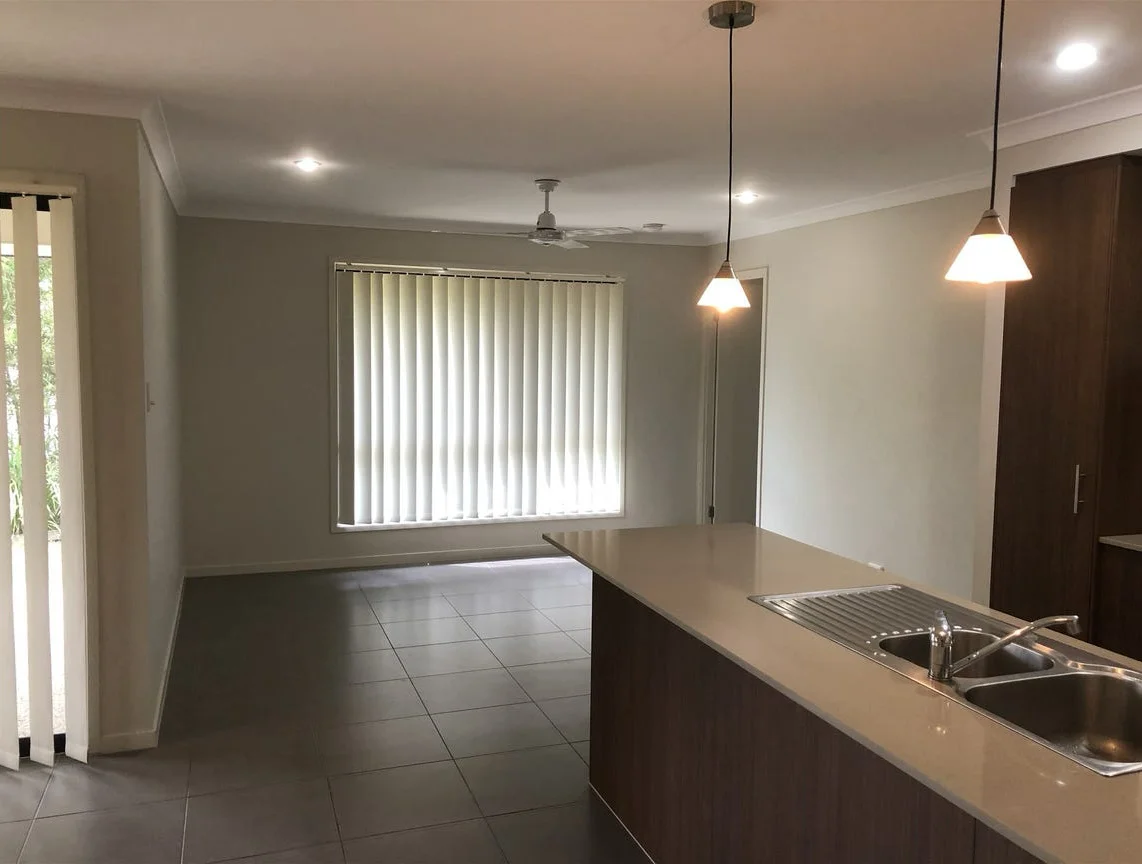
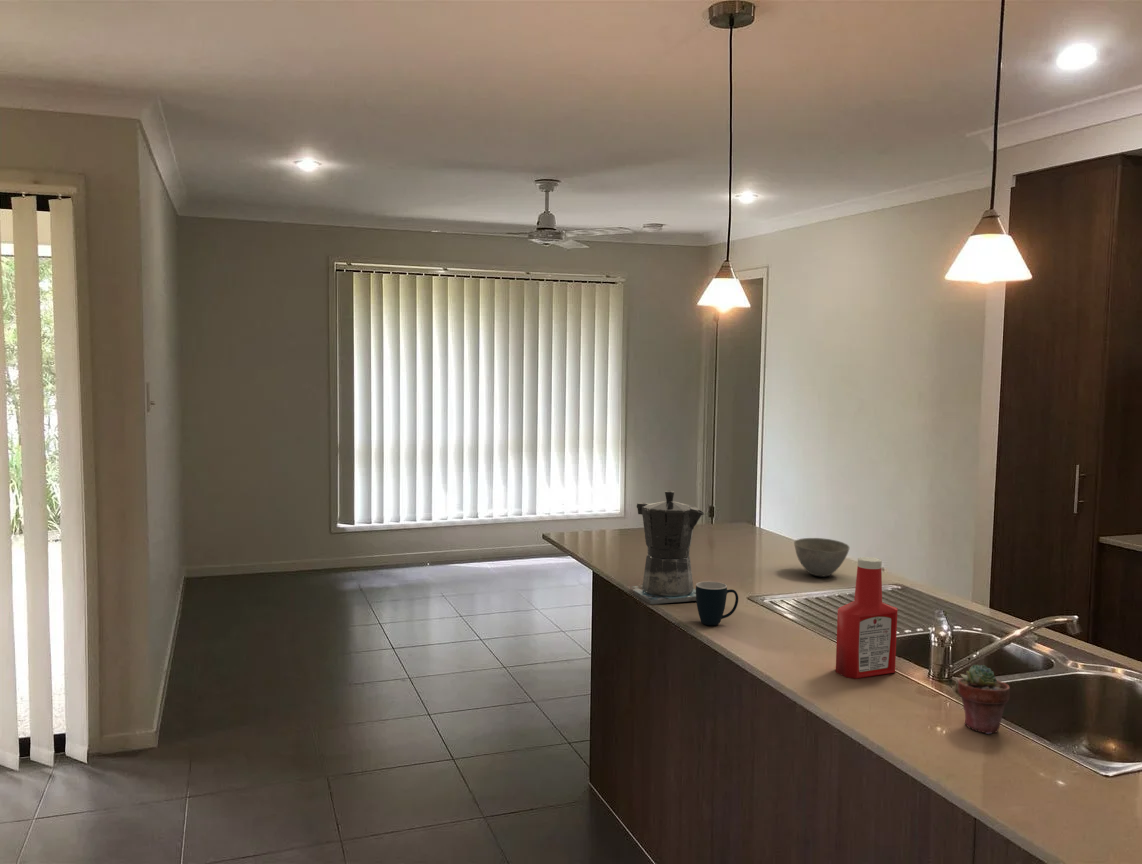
+ soap bottle [835,556,899,680]
+ coffee maker [631,489,705,605]
+ mug [695,580,739,626]
+ potted succulent [957,664,1011,735]
+ bowl [793,537,850,578]
